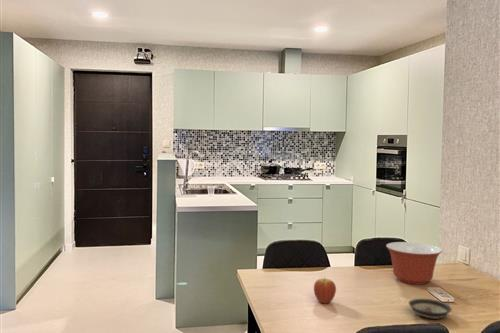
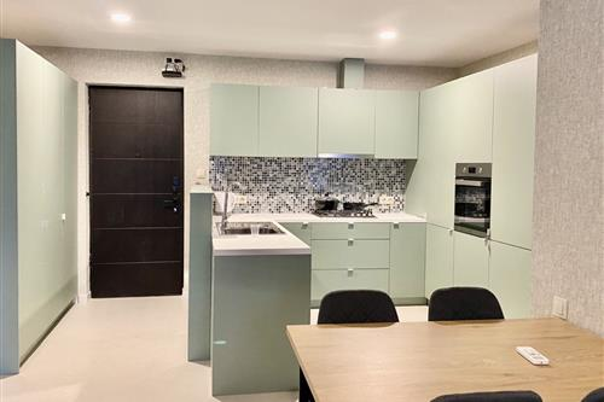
- mixing bowl [385,241,443,286]
- saucer [408,298,453,320]
- fruit [313,277,337,304]
